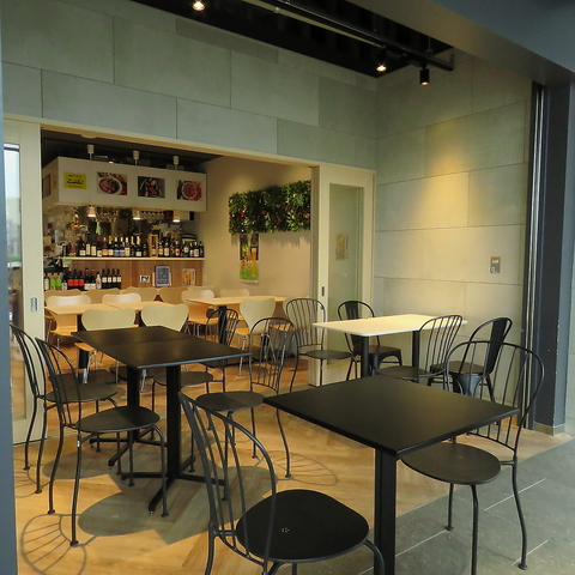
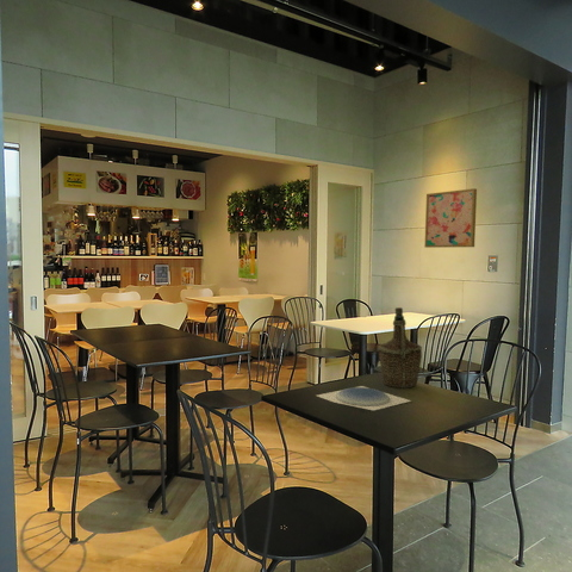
+ bottle [377,306,423,390]
+ wall art [423,187,478,249]
+ plate [316,385,412,411]
